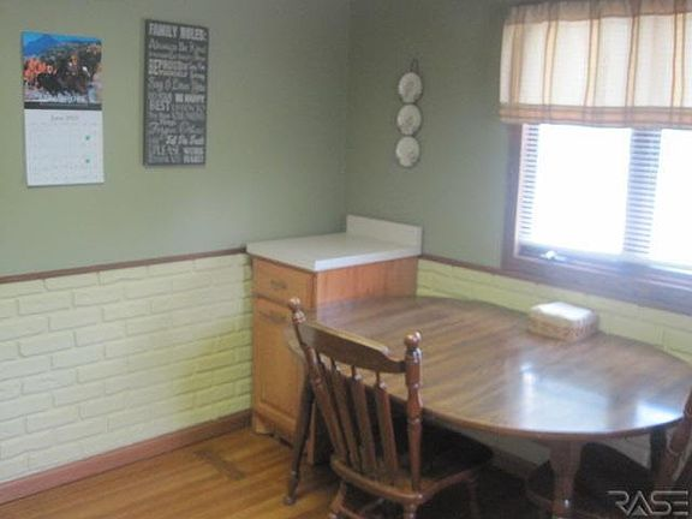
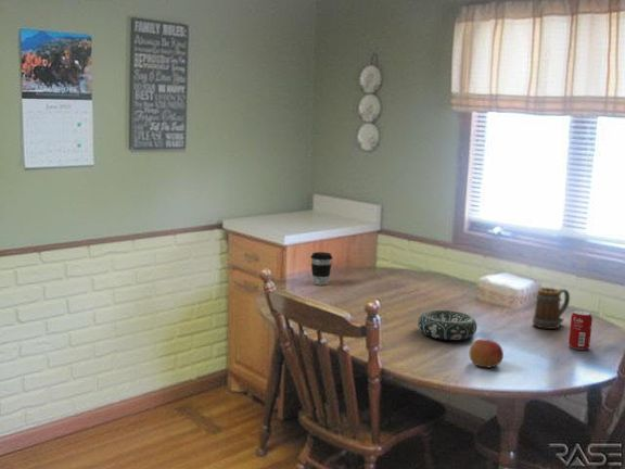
+ apple [468,339,505,368]
+ mug [532,287,571,330]
+ coffee cup [310,251,333,287]
+ beverage can [567,309,594,351]
+ decorative bowl [417,309,477,341]
